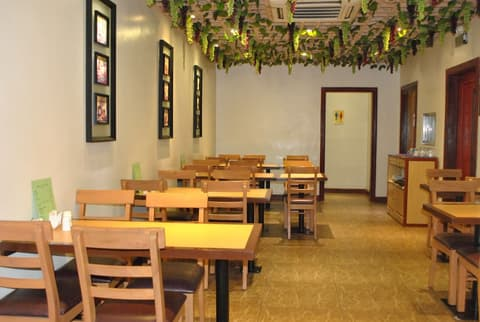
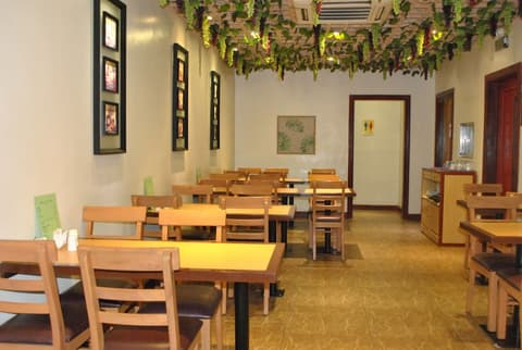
+ wall art [275,114,318,155]
